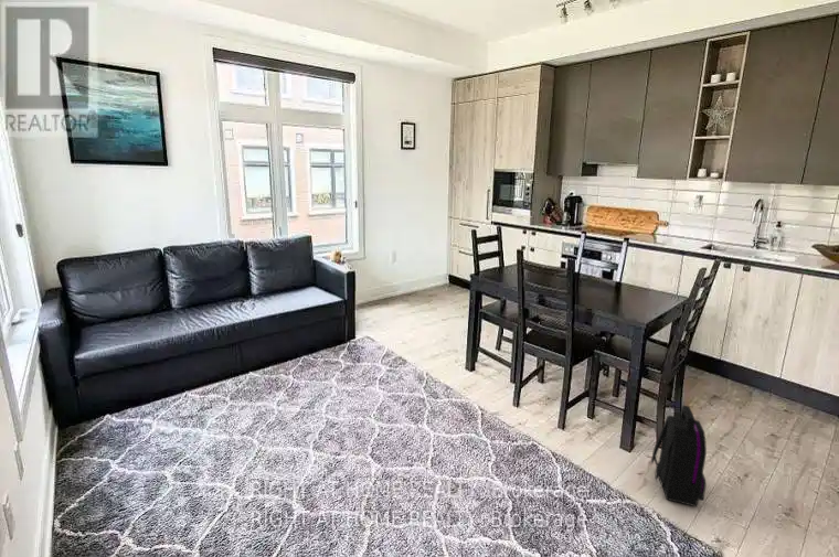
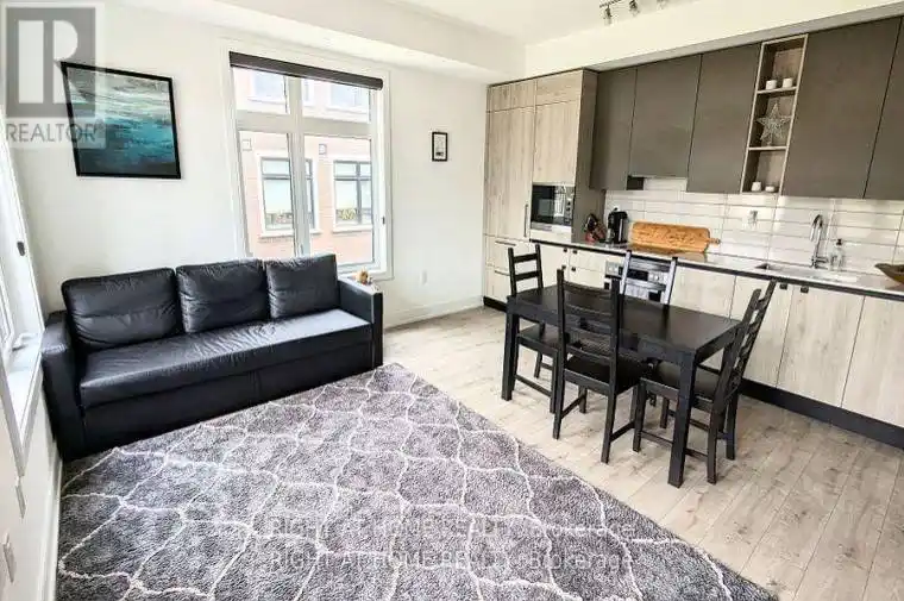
- backpack [650,405,708,507]
